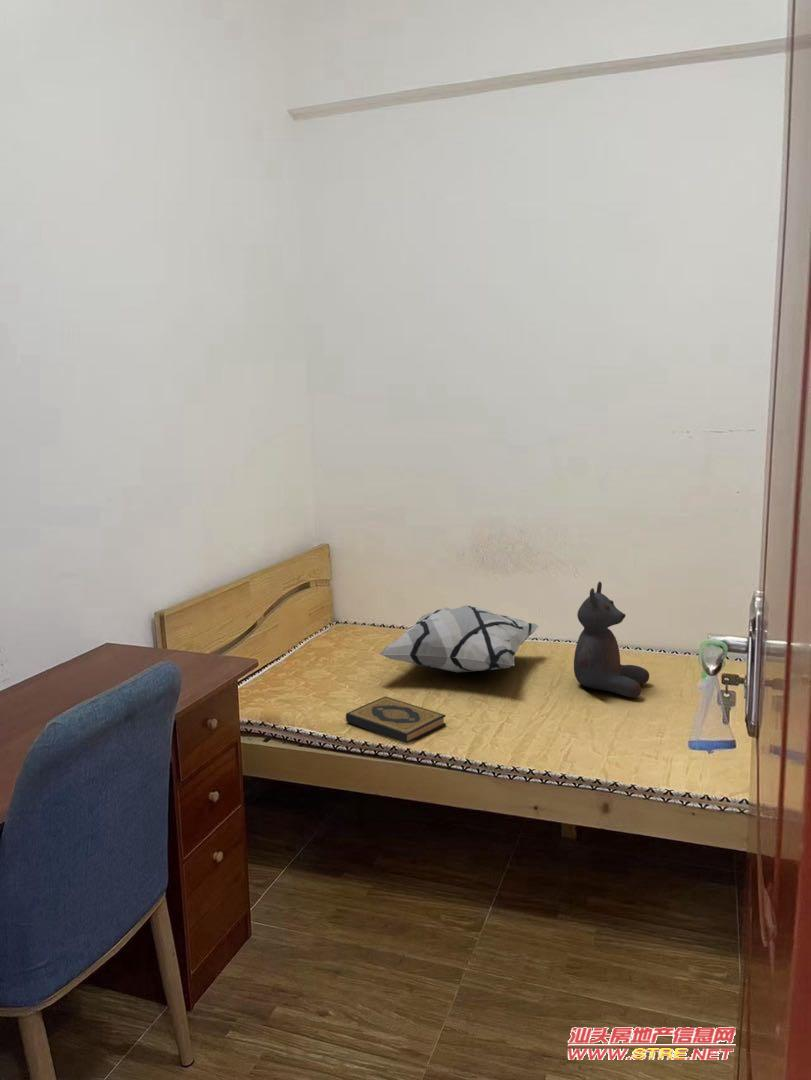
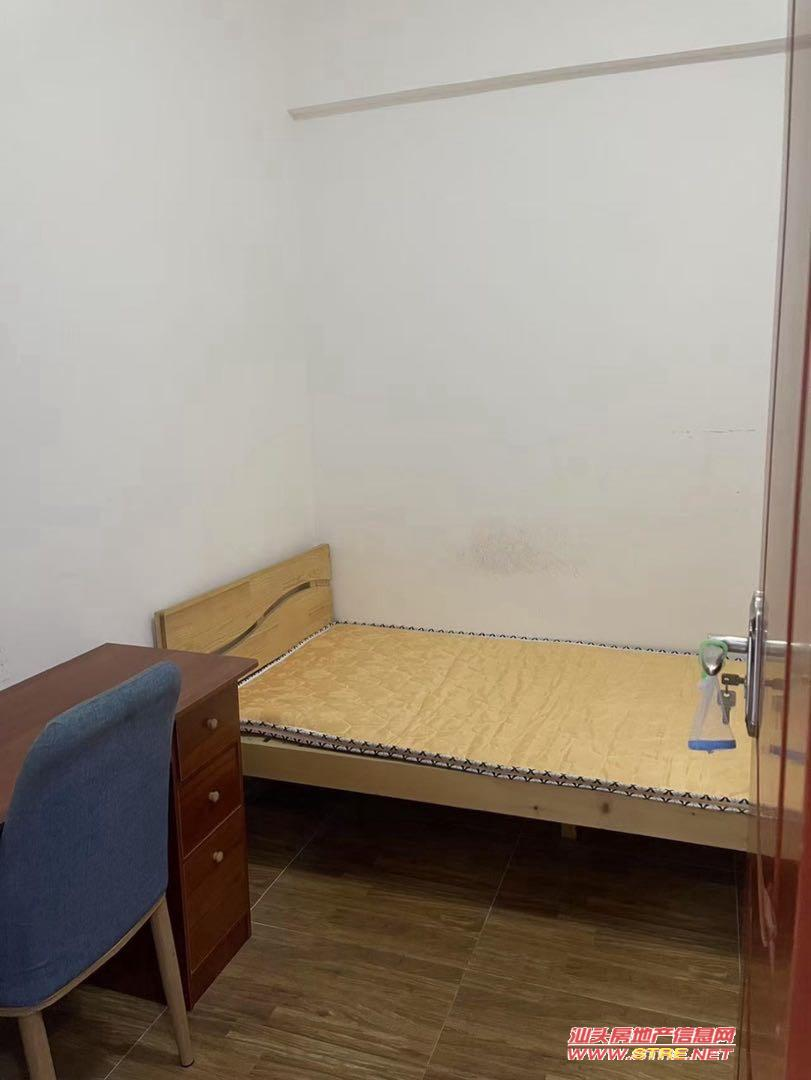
- decorative pillow [379,604,541,673]
- hardback book [345,695,447,744]
- teddy bear [573,581,650,699]
